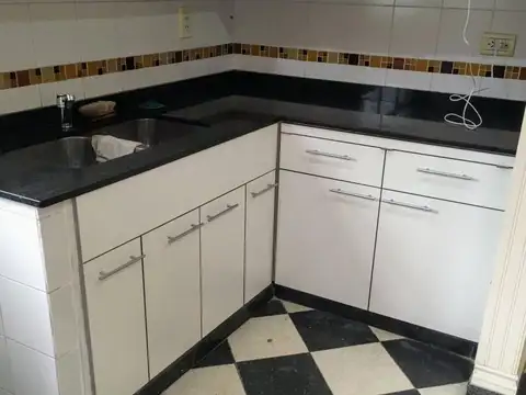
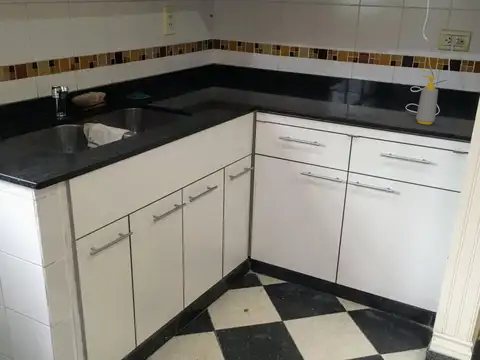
+ soap bottle [415,75,439,125]
